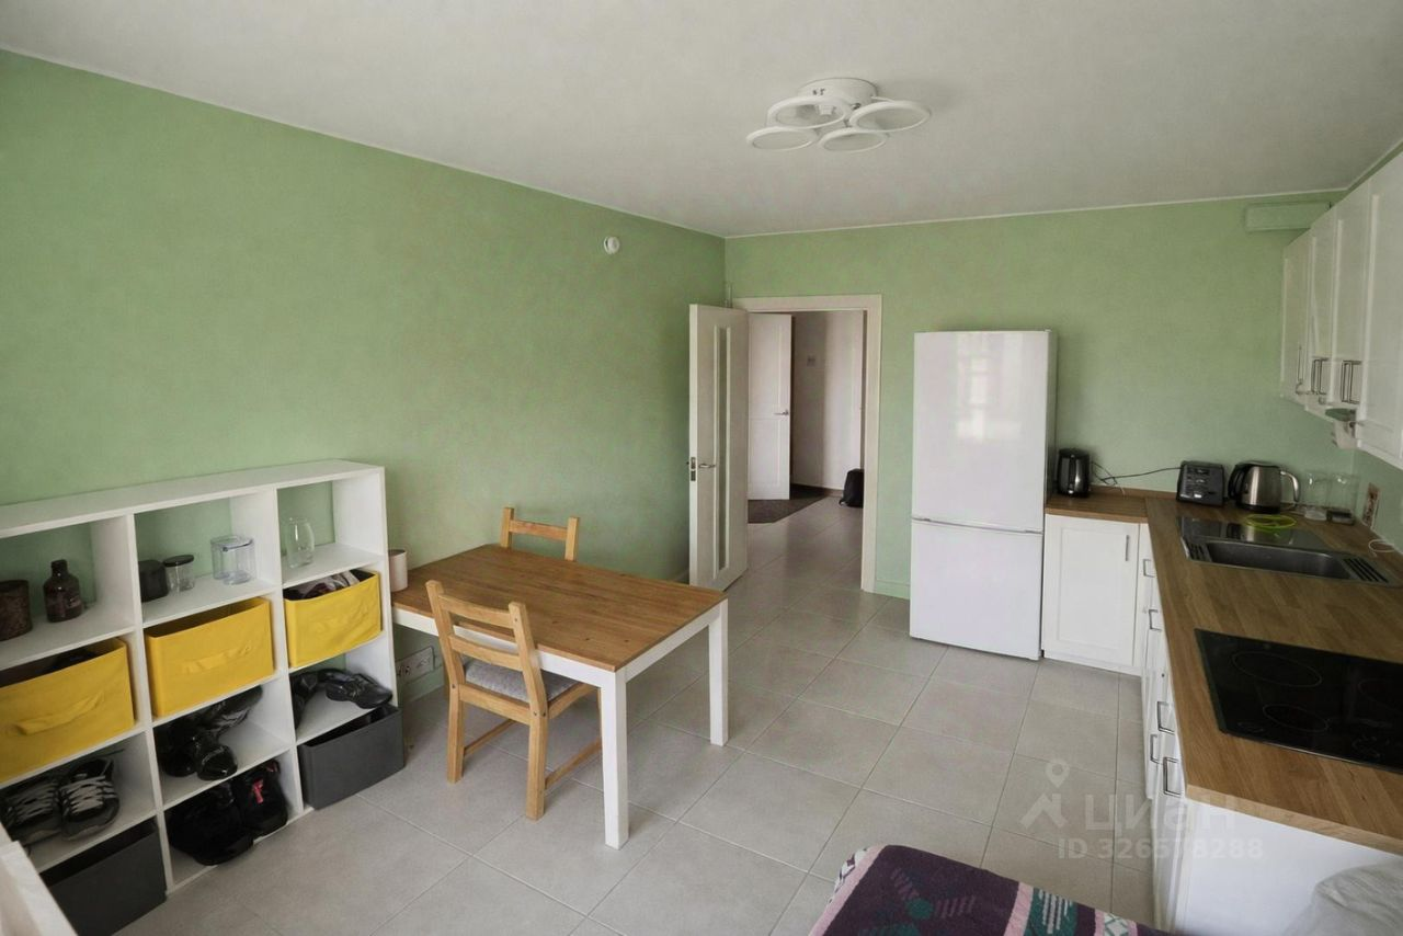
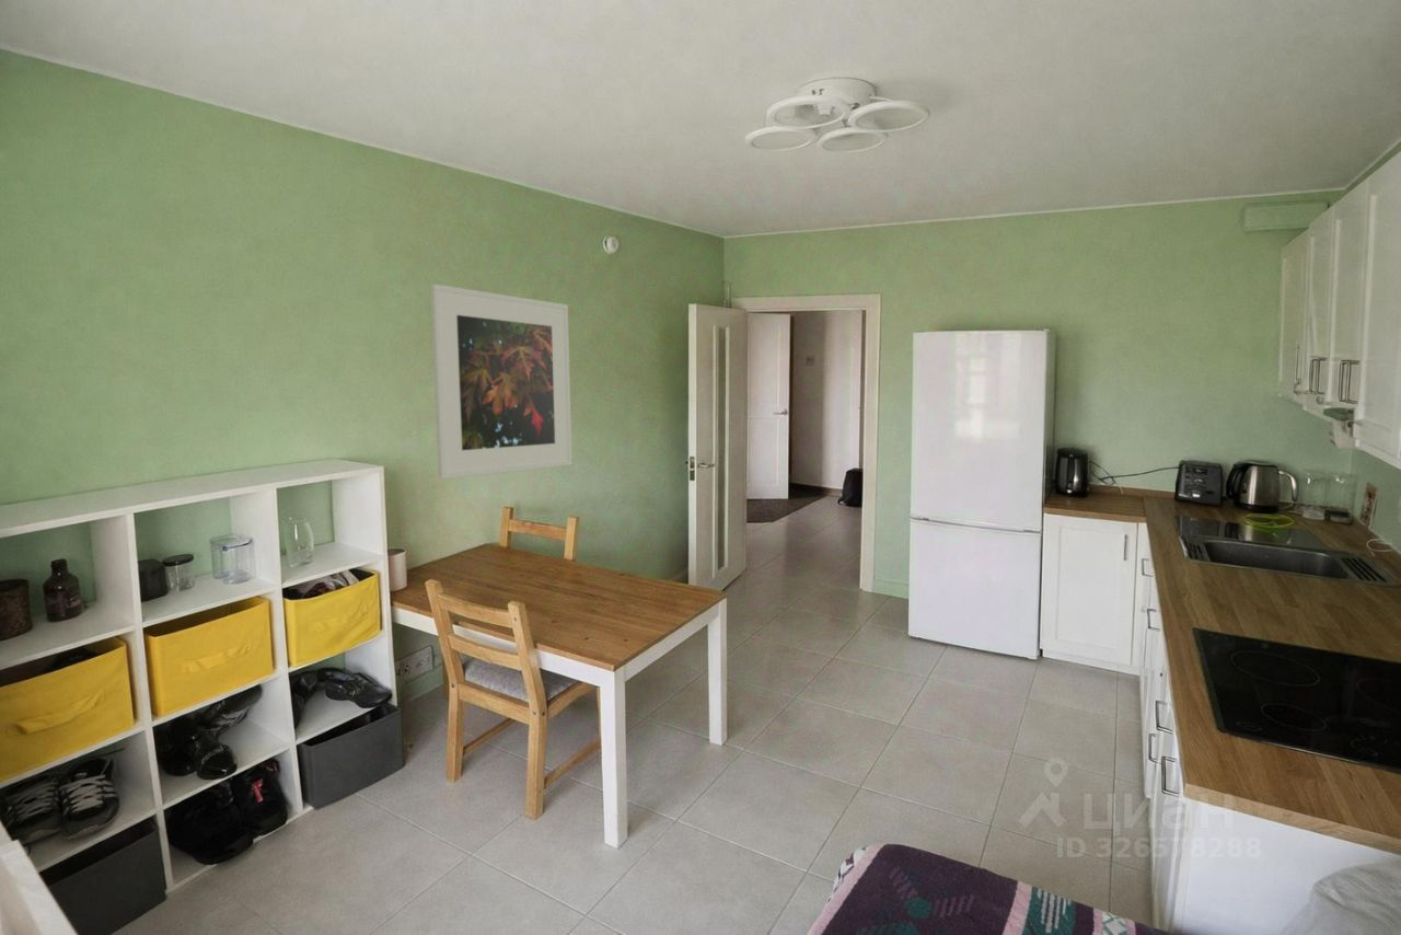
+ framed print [429,282,574,481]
